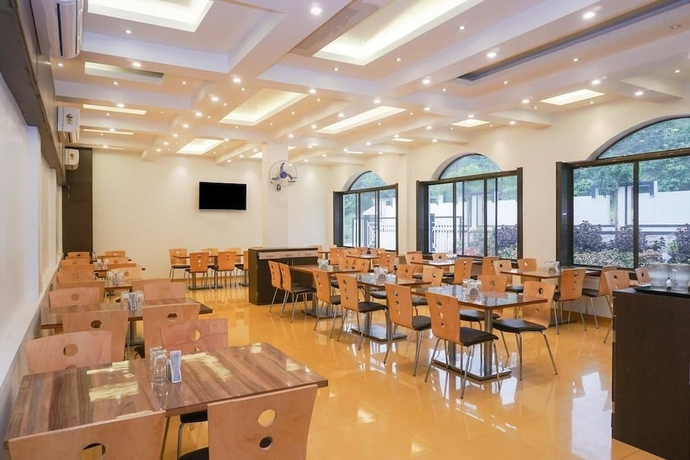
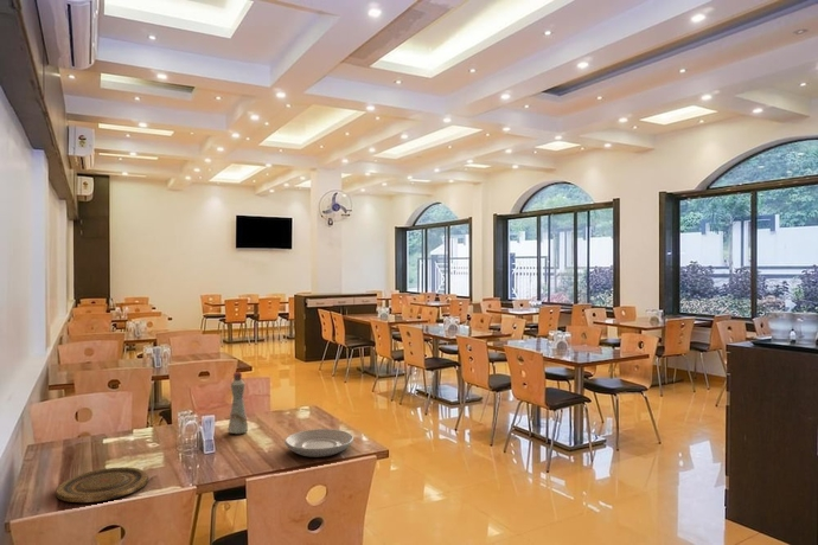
+ bottle [226,371,249,435]
+ plate [283,428,354,459]
+ plate [55,466,149,504]
